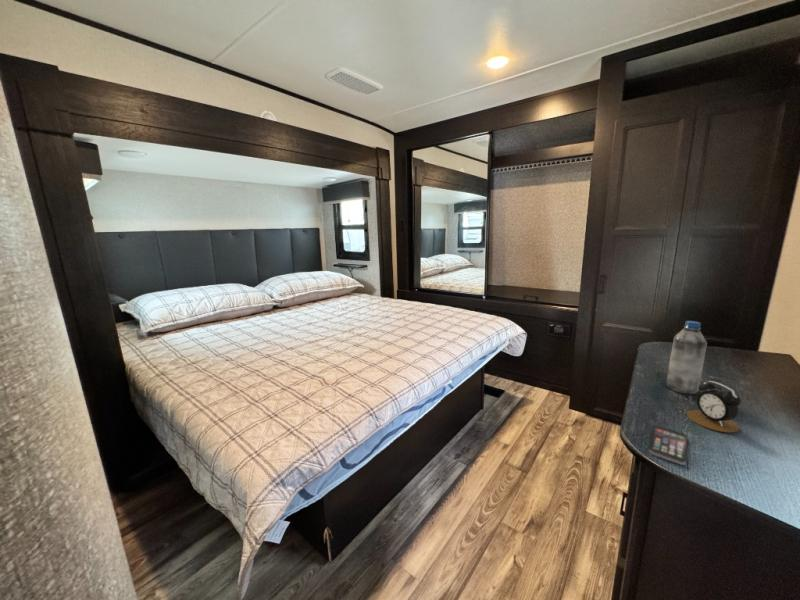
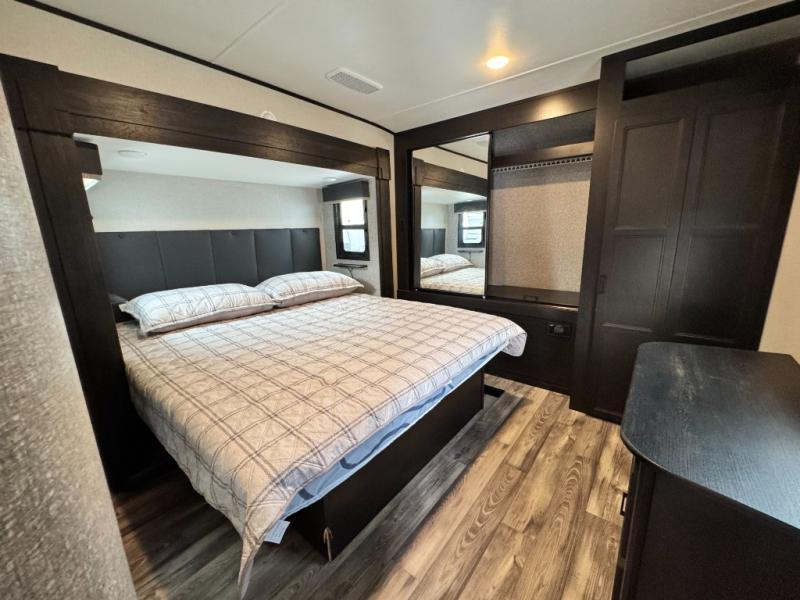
- water bottle [665,320,708,395]
- smartphone [648,425,688,466]
- alarm clock [686,380,742,434]
